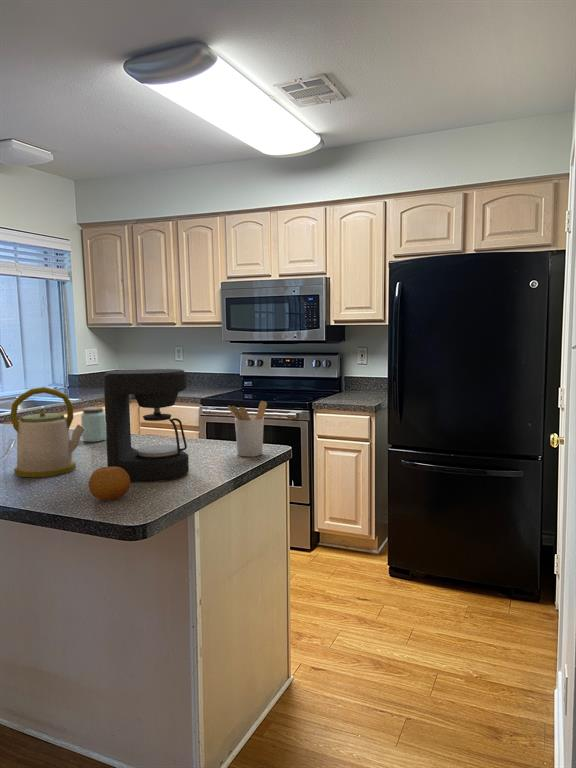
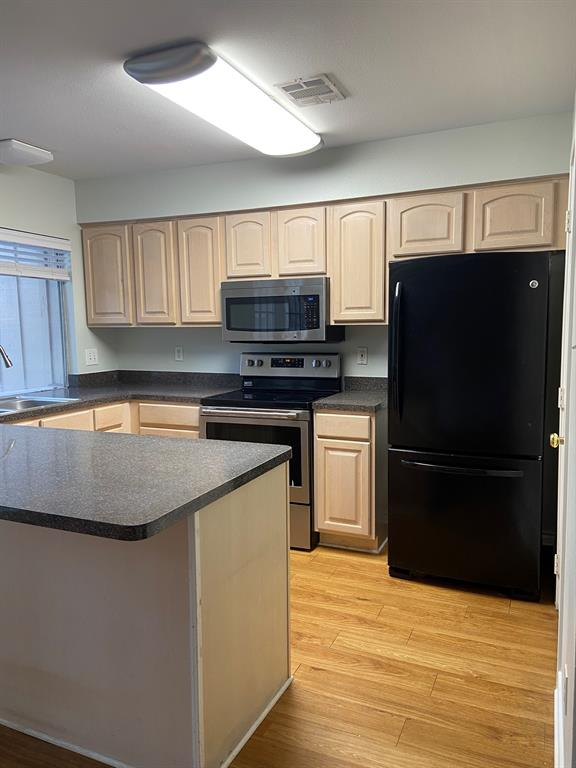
- kettle [9,386,85,478]
- utensil holder [227,400,268,457]
- fruit [88,466,131,502]
- peanut butter [80,406,106,443]
- coffee maker [102,368,190,483]
